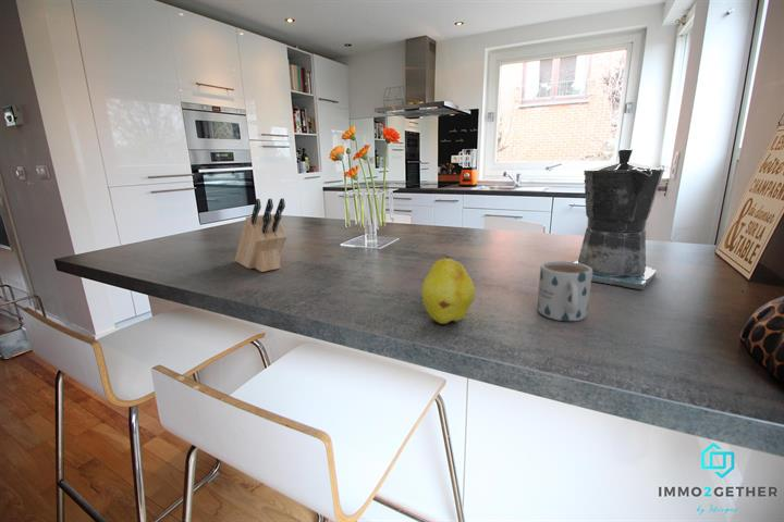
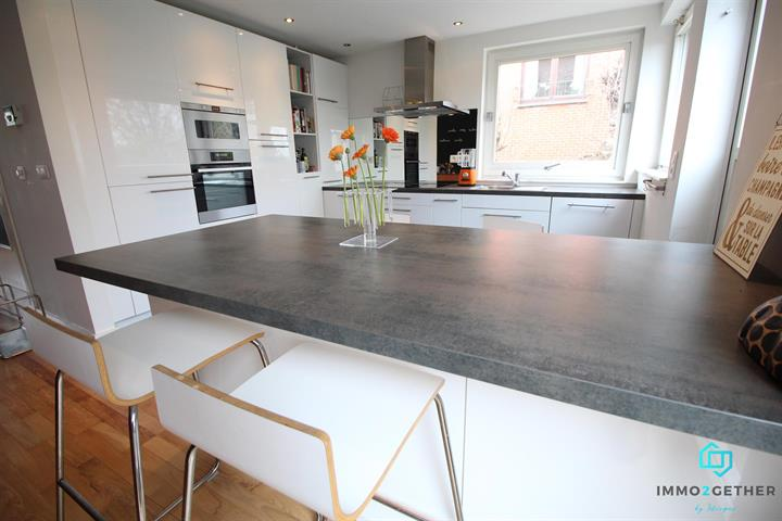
- coffee maker [573,148,665,290]
- fruit [420,256,476,325]
- mug [537,260,592,323]
- knife block [234,197,289,273]
